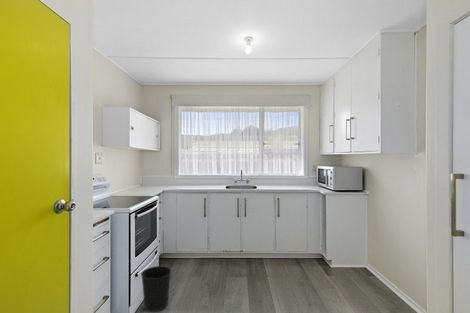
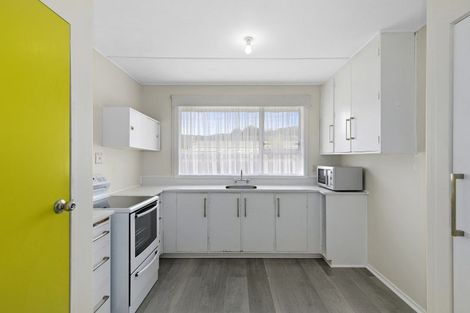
- wastebasket [140,265,172,313]
